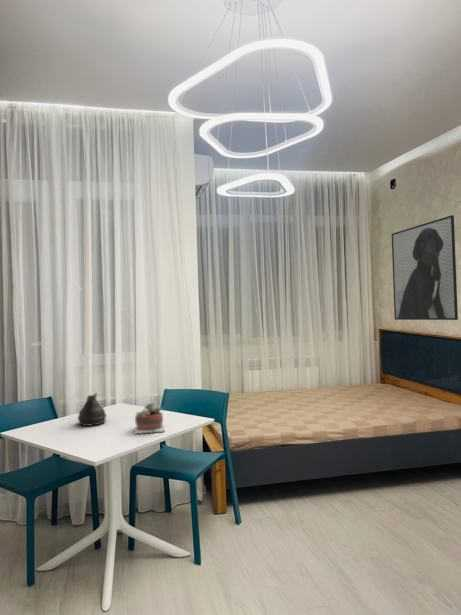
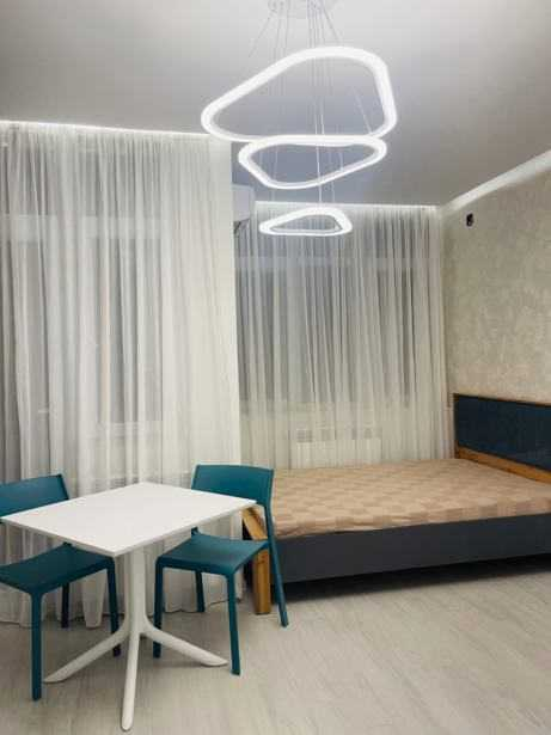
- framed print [391,214,459,321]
- succulent plant [134,401,166,435]
- teapot [76,392,108,427]
